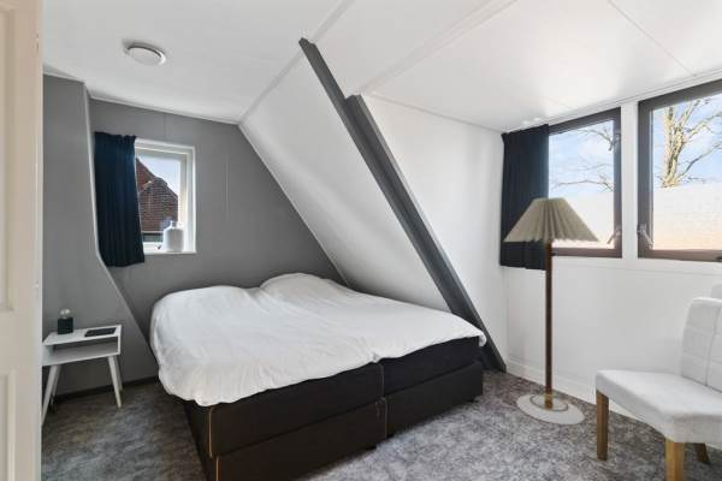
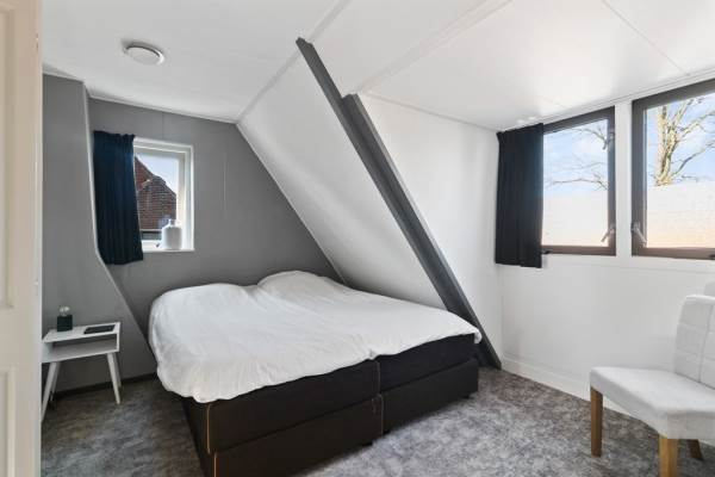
- floor lamp [503,196,600,426]
